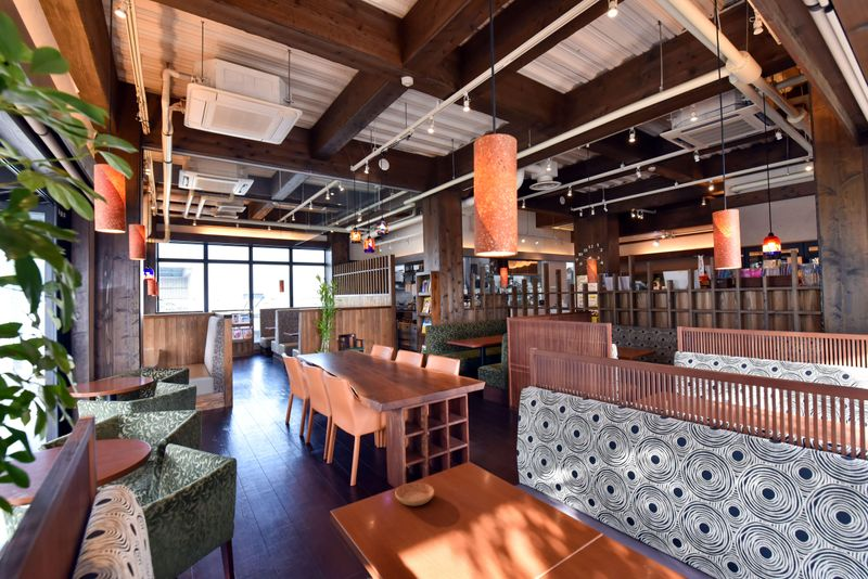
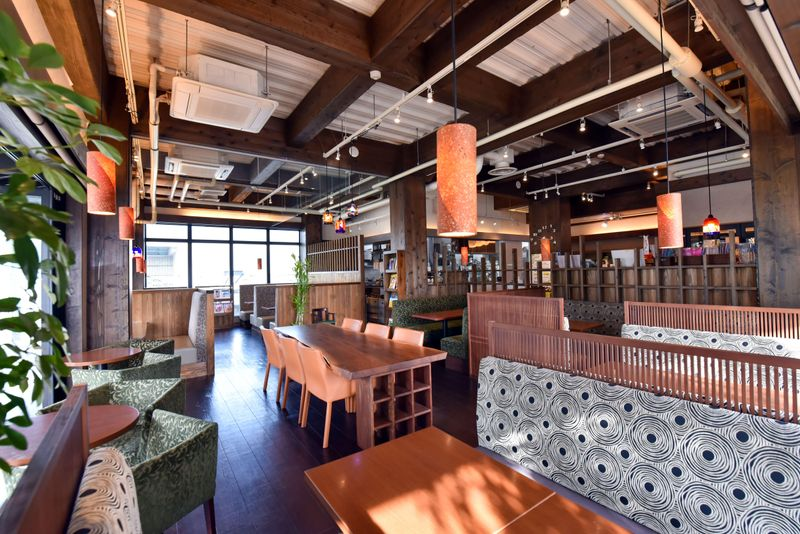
- saucer [394,481,435,506]
